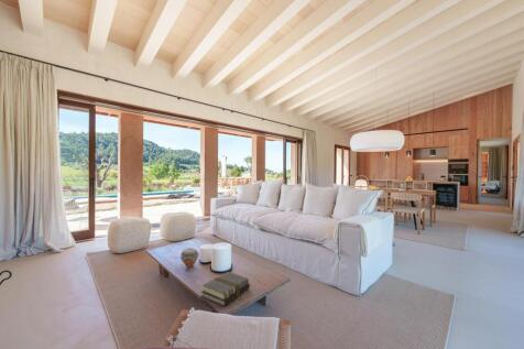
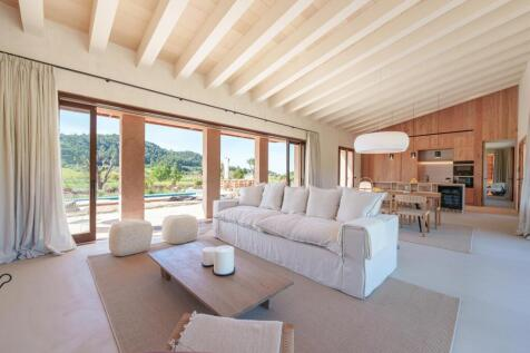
- jar [179,247,200,269]
- book [200,271,251,307]
